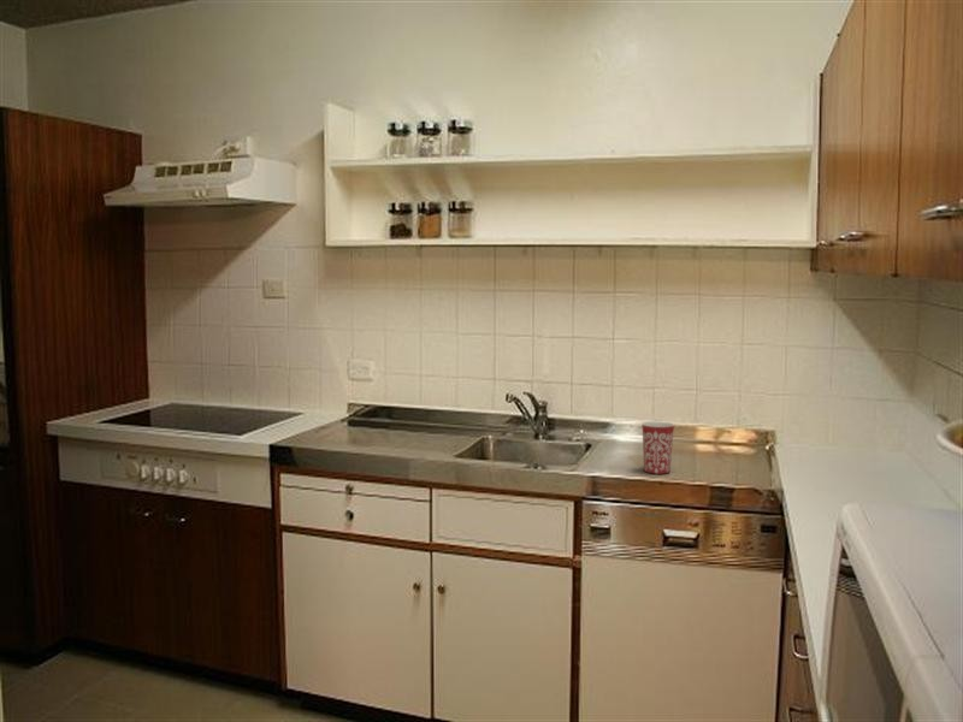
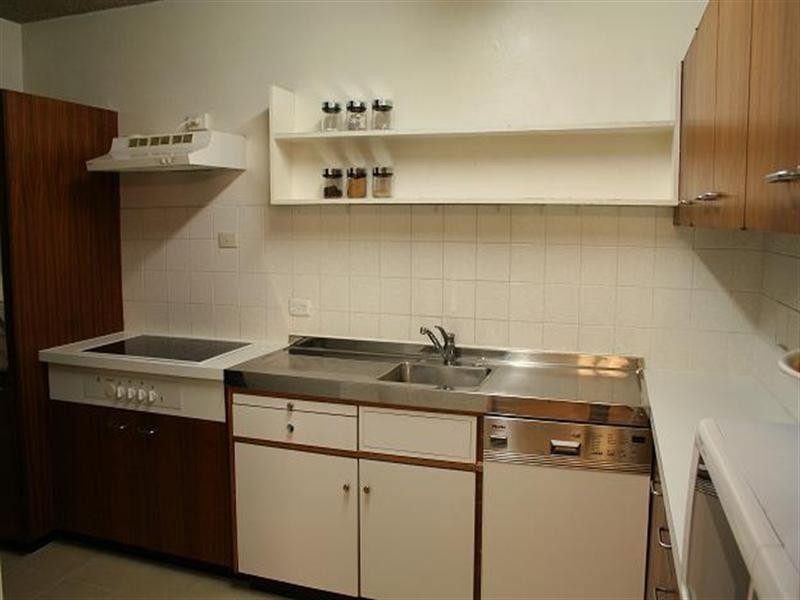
- mug [640,420,675,475]
